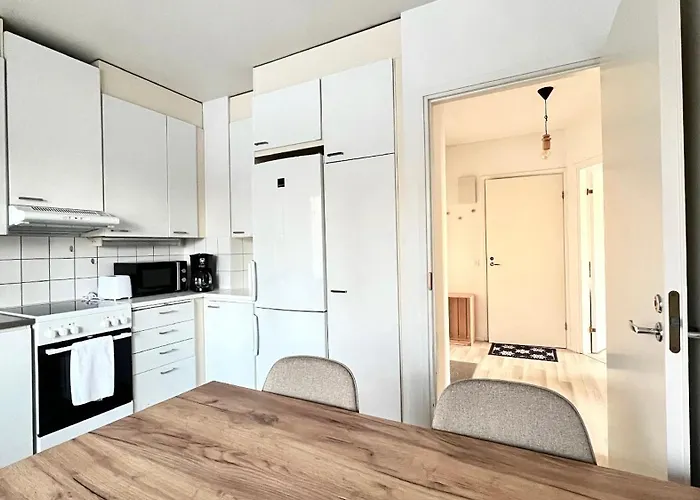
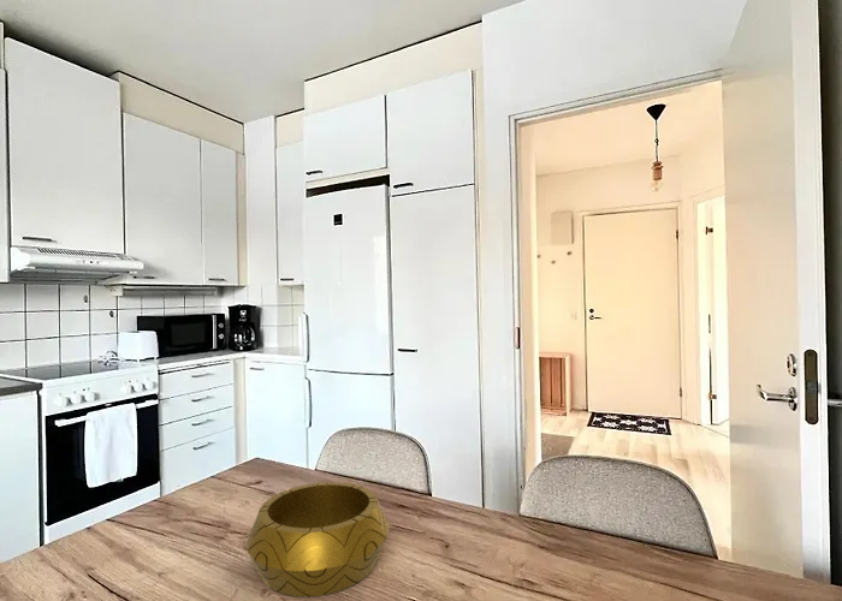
+ decorative bowl [245,481,391,597]
